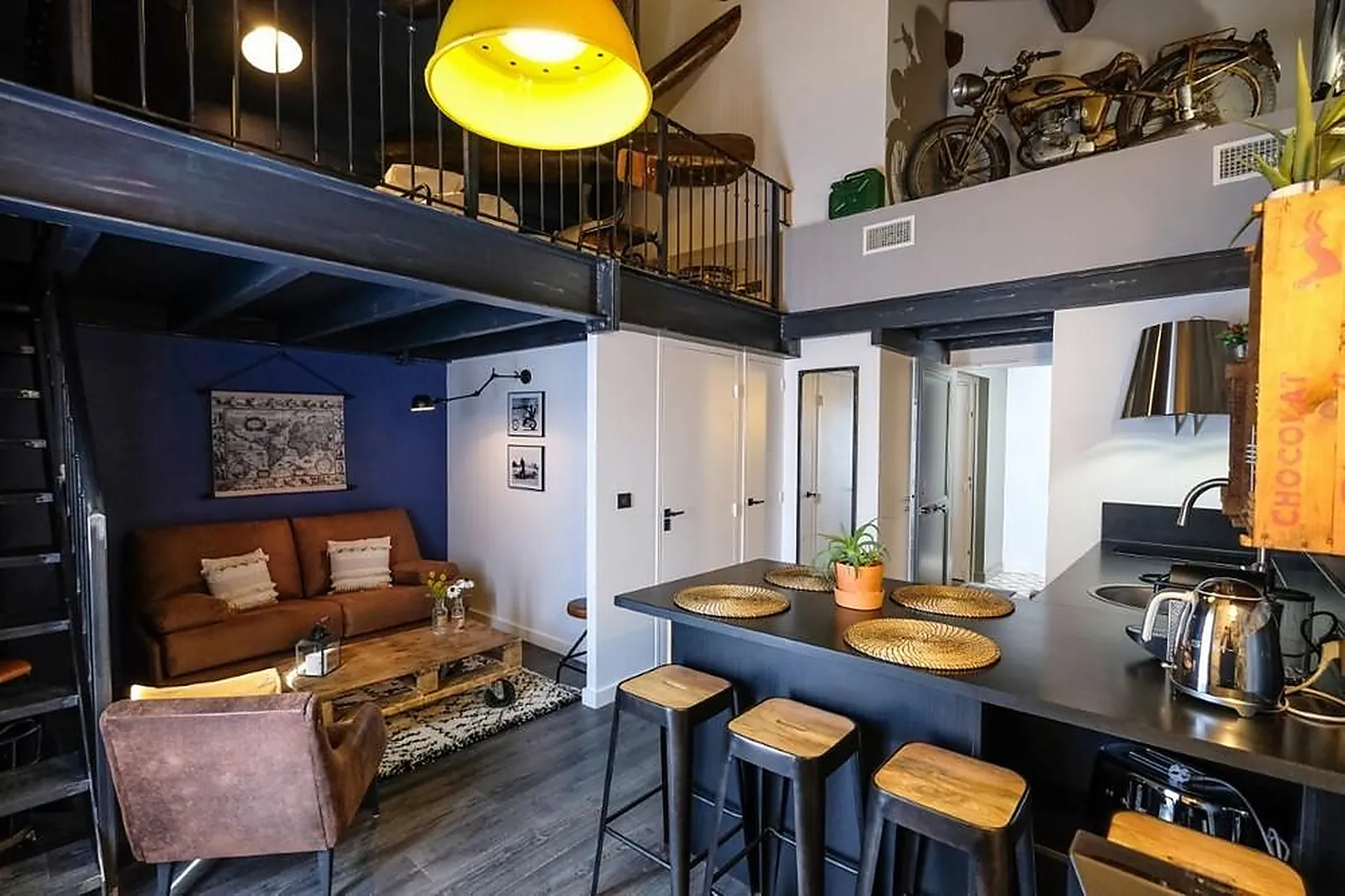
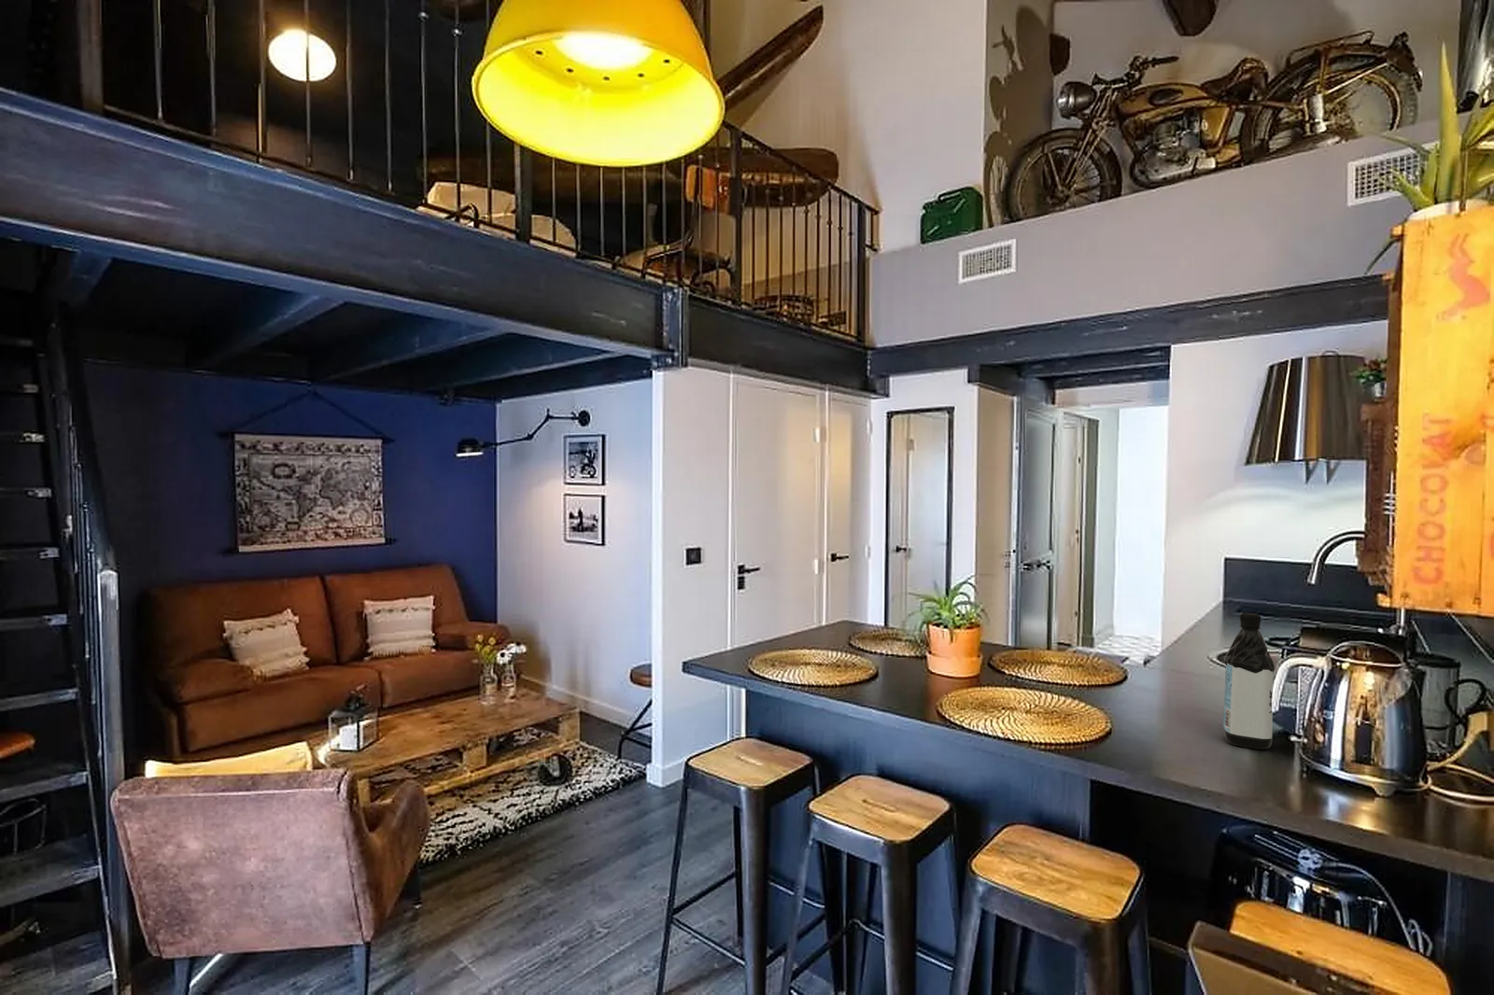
+ water bottle [1222,612,1275,751]
